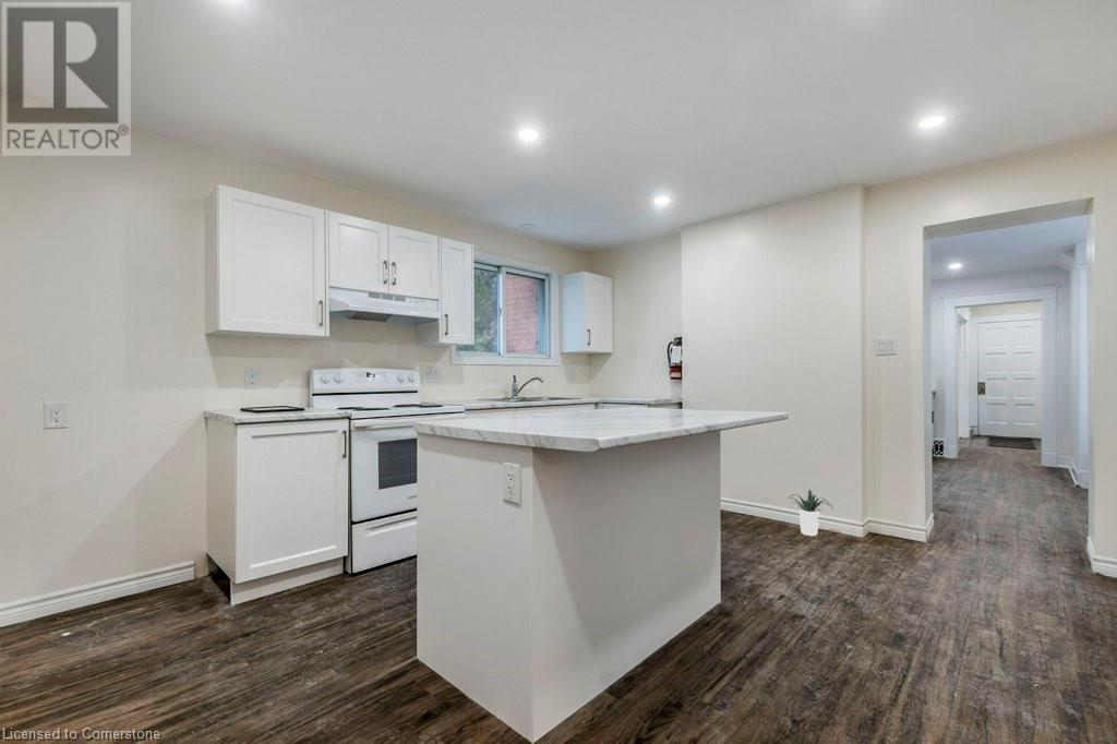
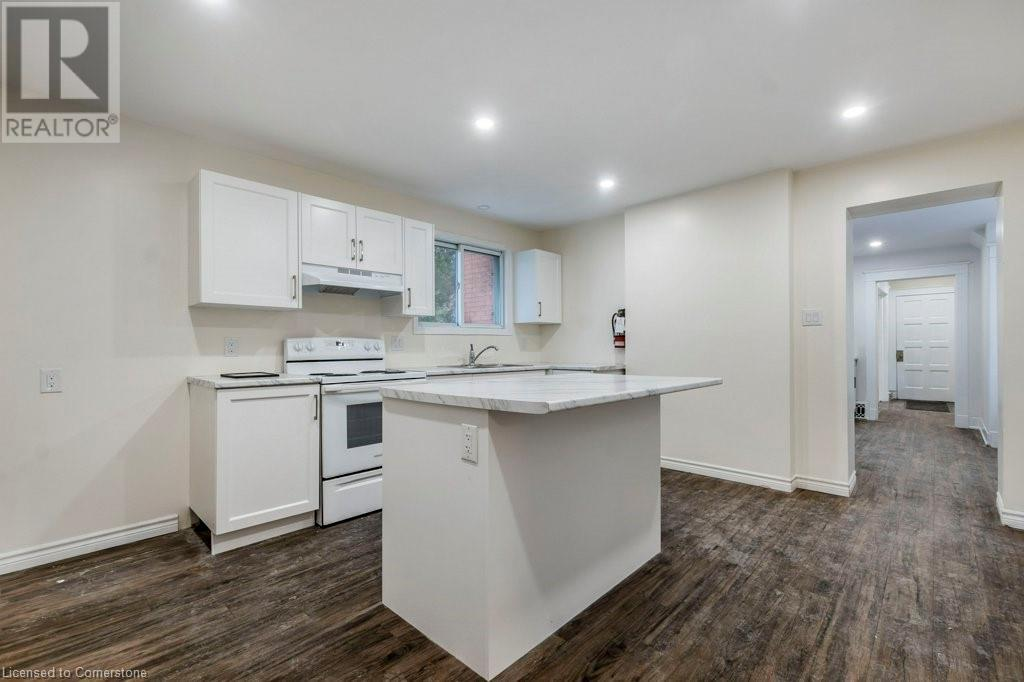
- potted plant [781,489,834,537]
